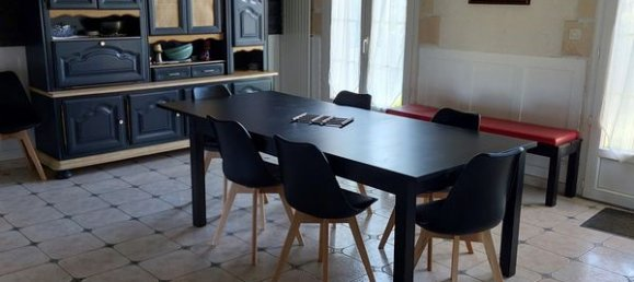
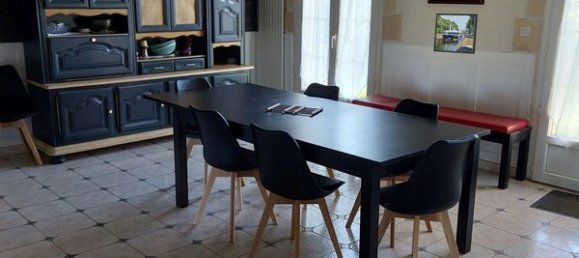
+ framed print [432,12,479,55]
